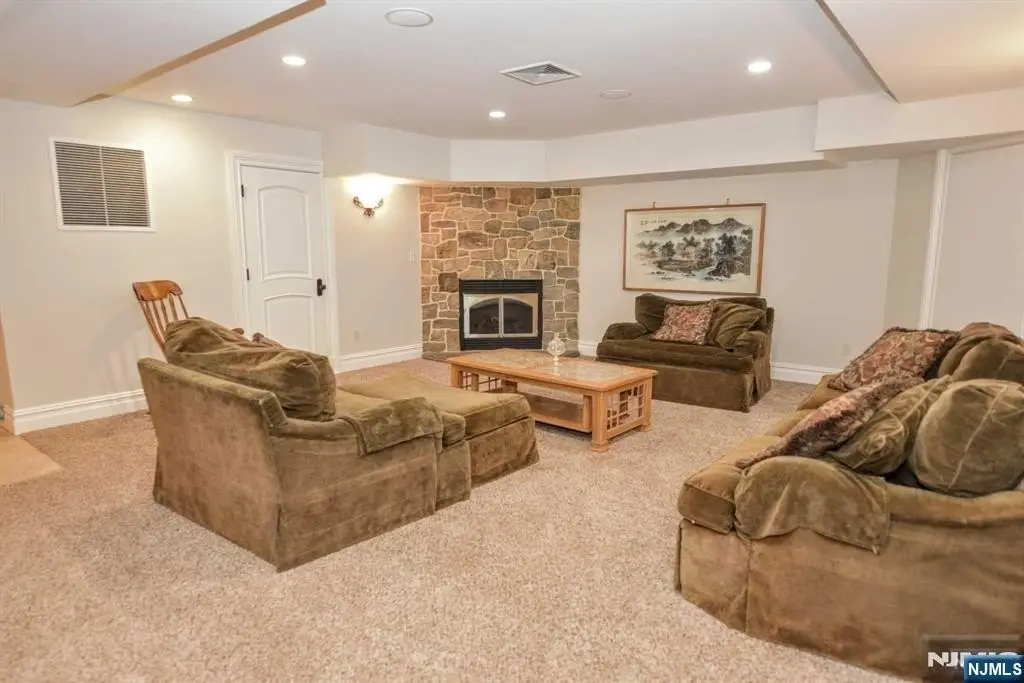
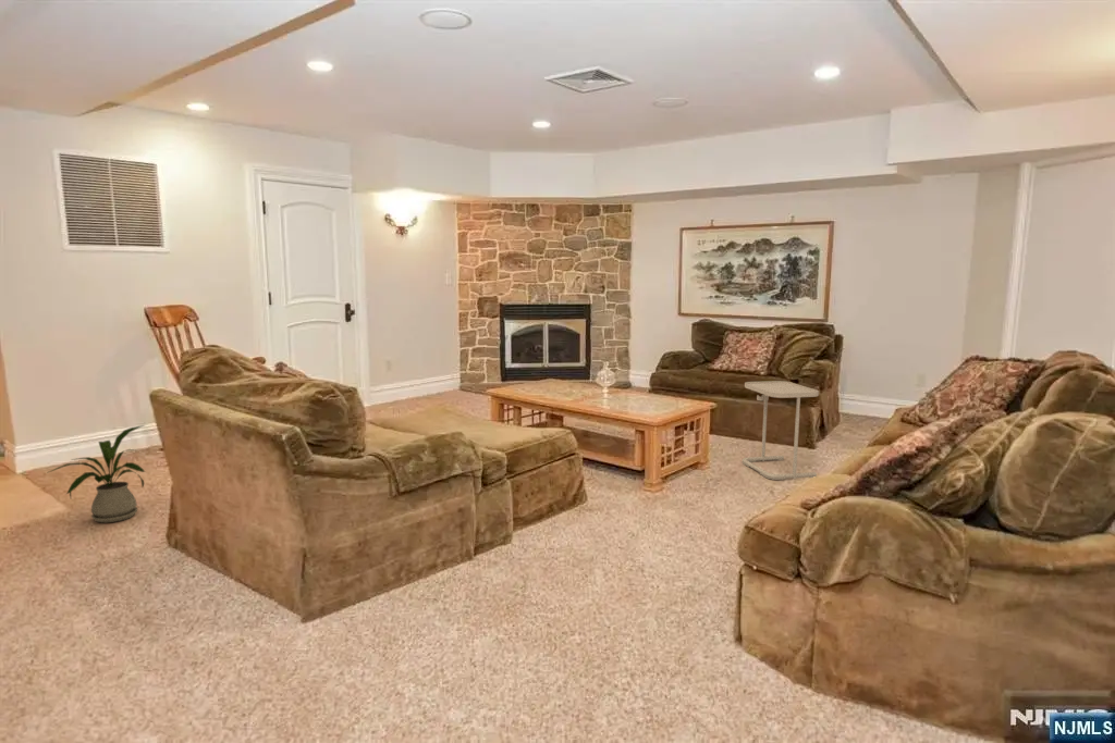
+ side table [740,380,820,481]
+ house plant [48,424,146,523]
